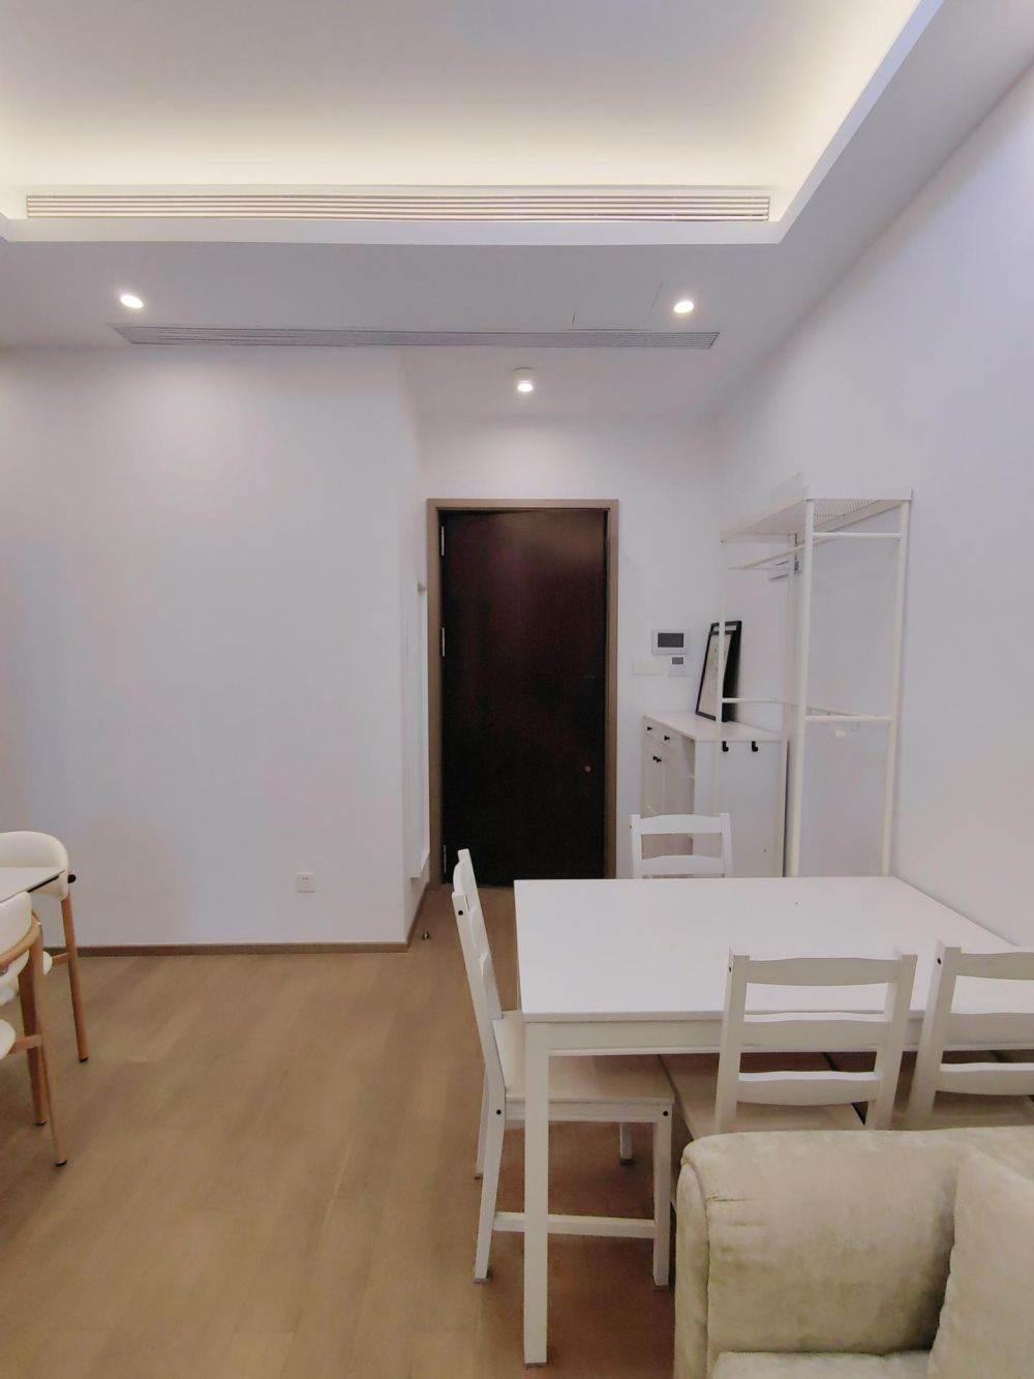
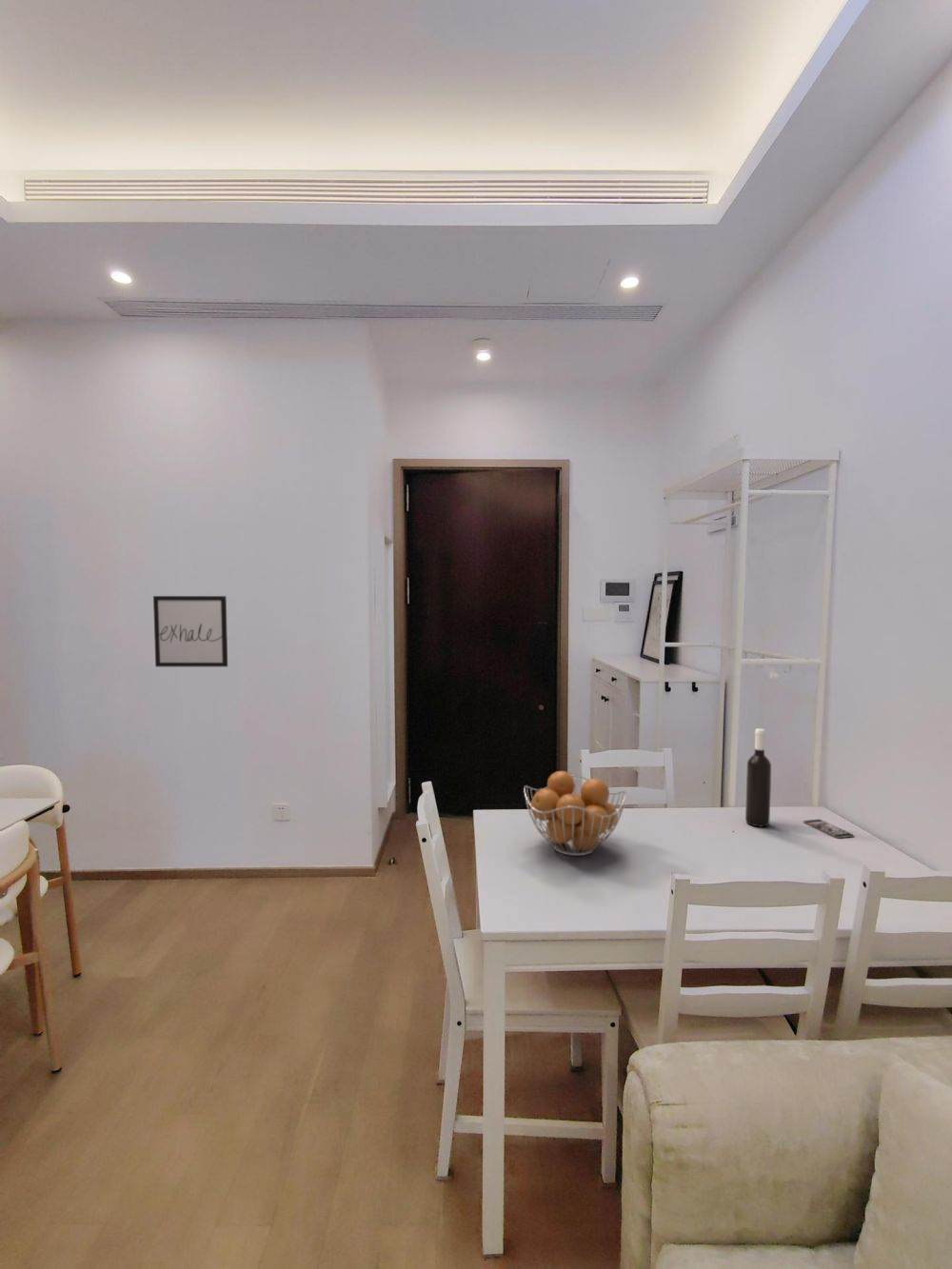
+ smartphone [803,819,855,839]
+ fruit basket [523,770,627,857]
+ wine bottle [744,727,772,827]
+ wall art [152,595,228,667]
